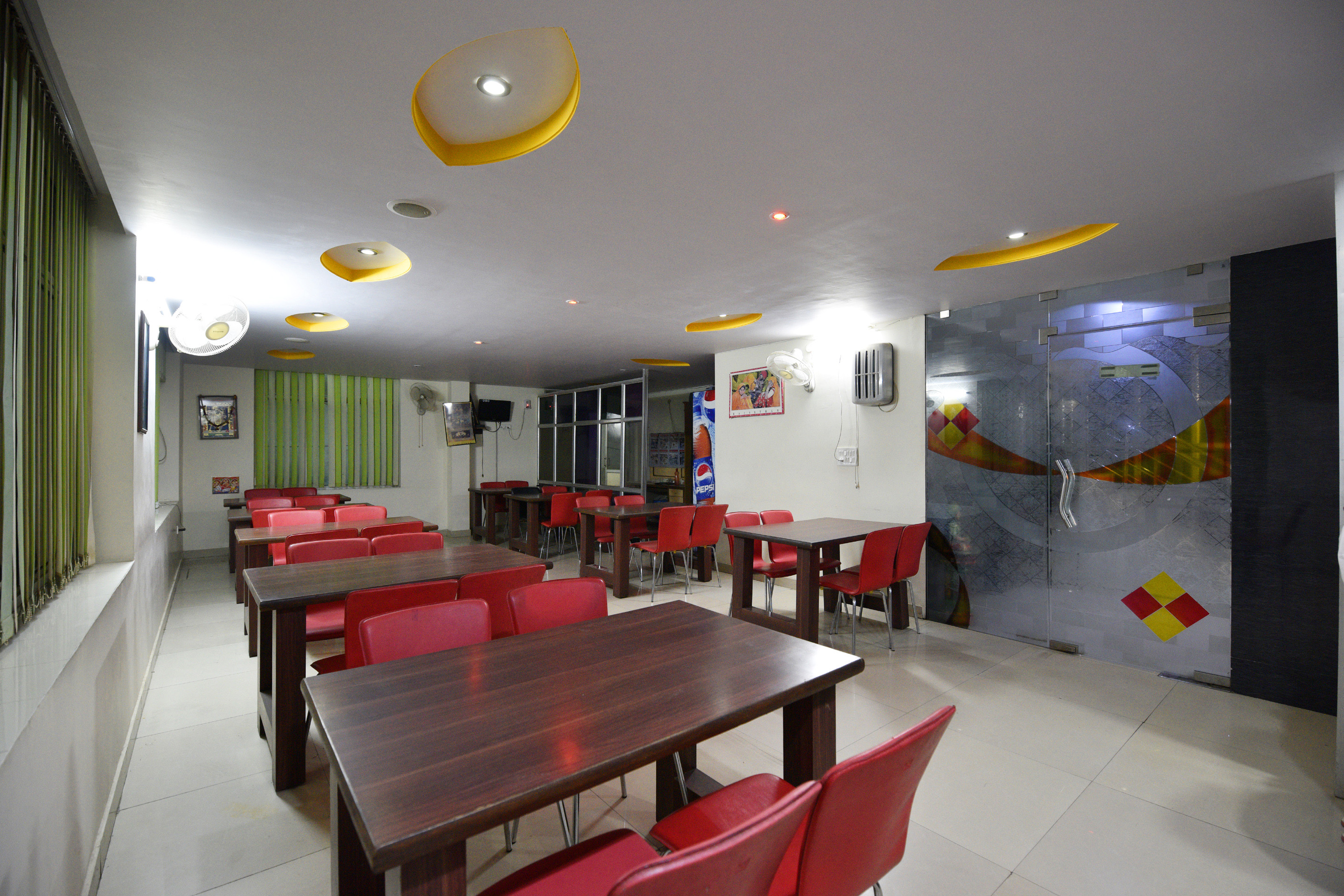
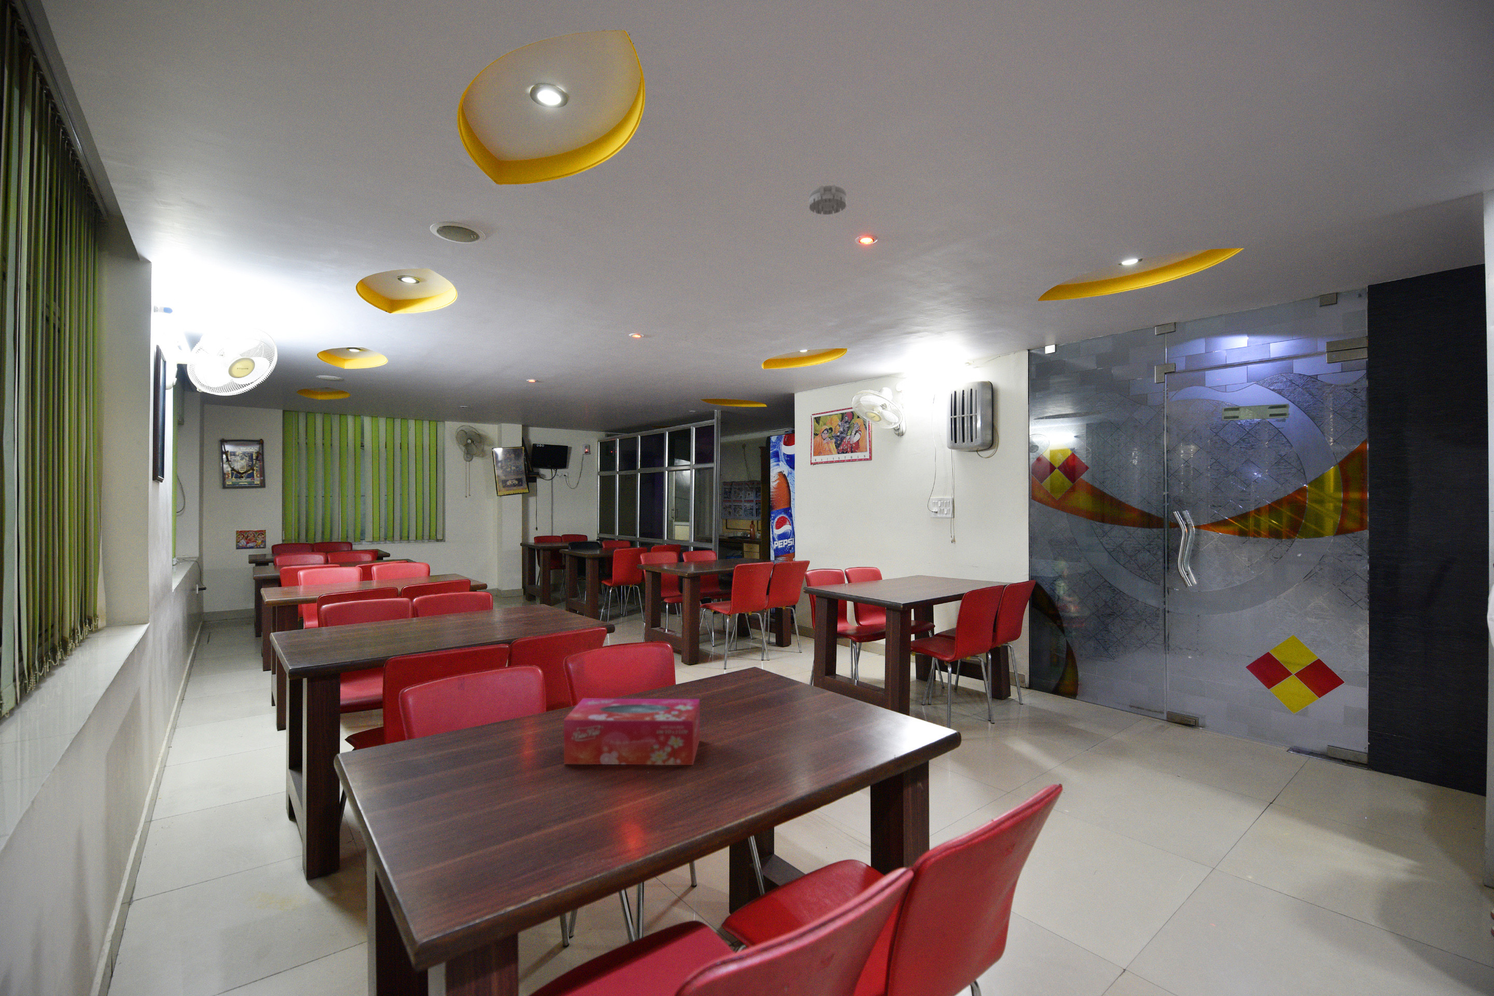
+ tissue box [564,698,700,766]
+ smoke detector [809,185,847,216]
